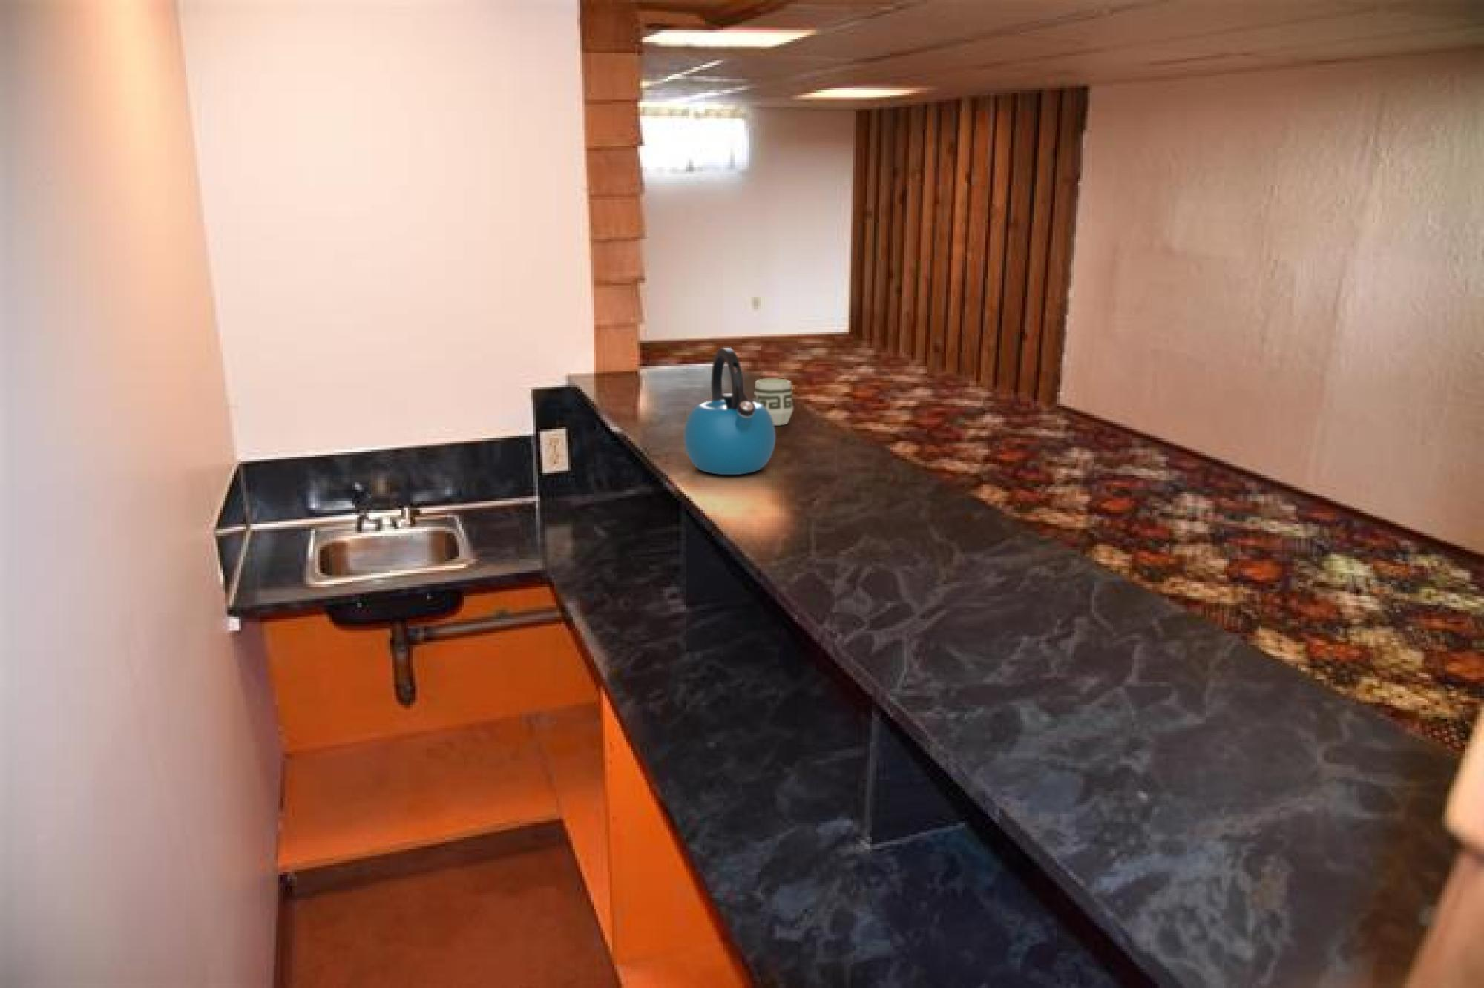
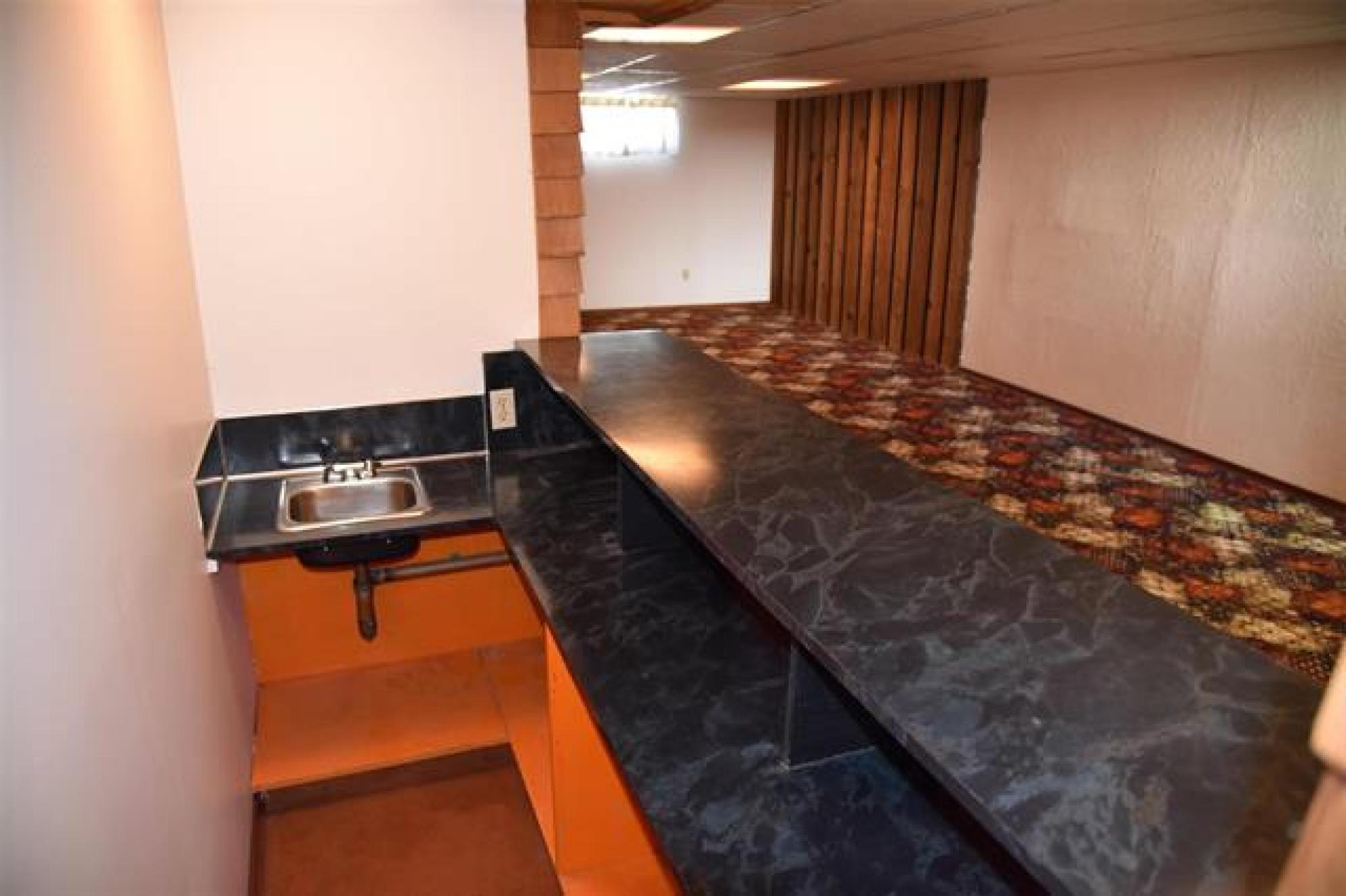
- cup [752,377,794,426]
- kettle [682,347,776,475]
